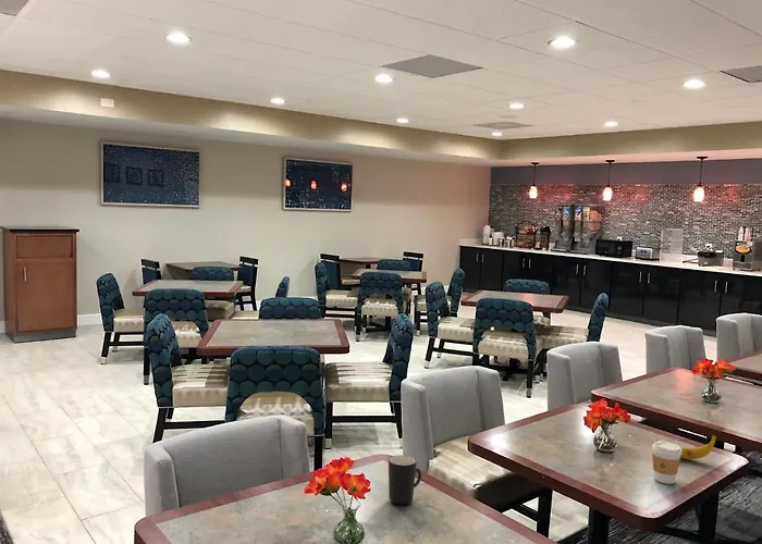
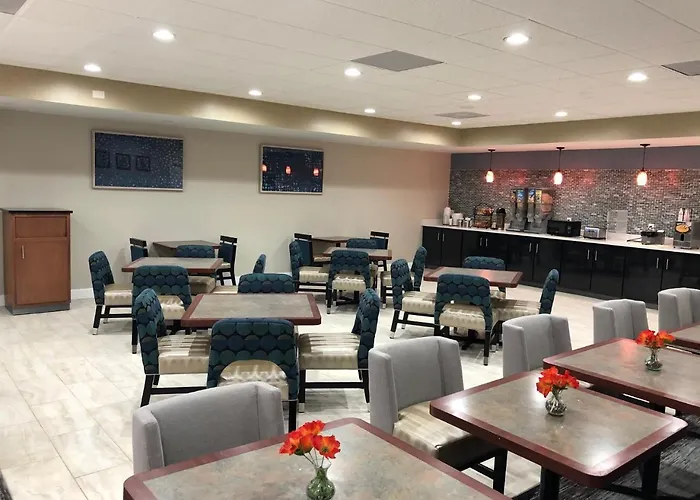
- banana [655,433,717,460]
- mug [388,454,422,505]
- coffee cup [651,440,681,485]
